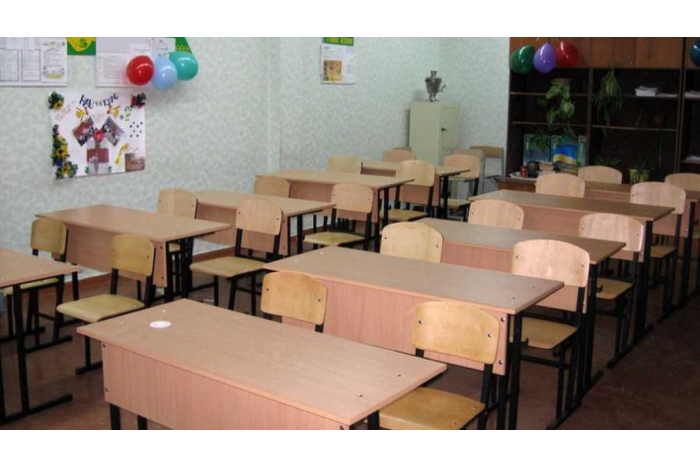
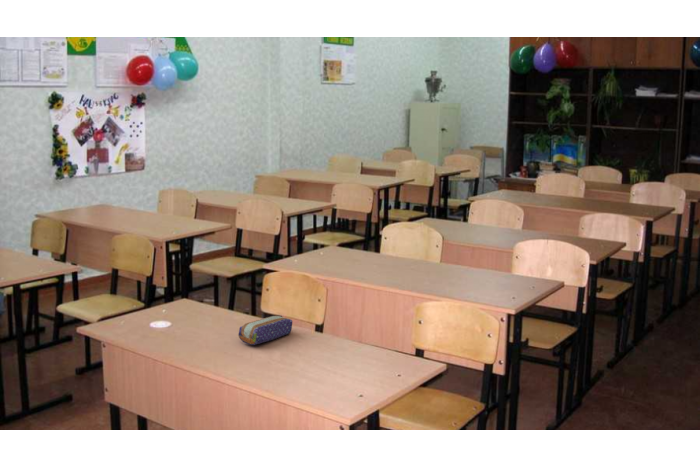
+ pencil case [237,315,293,346]
